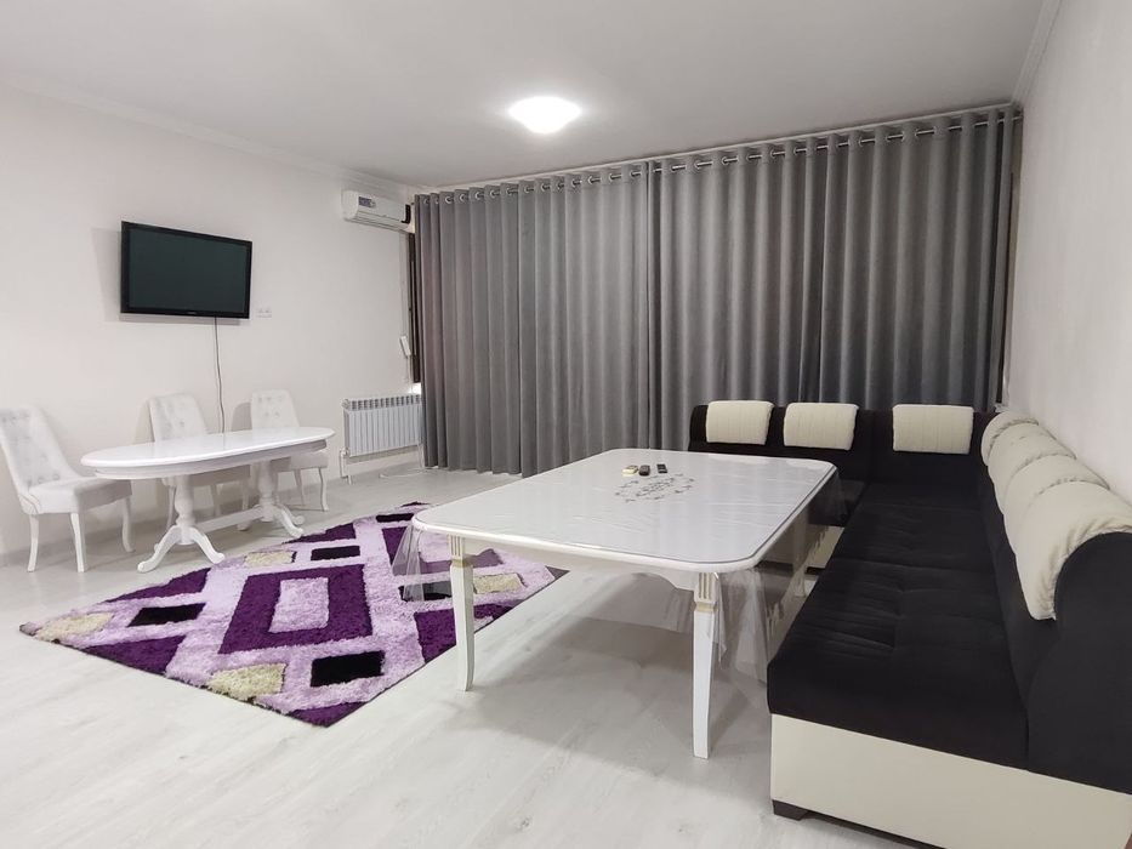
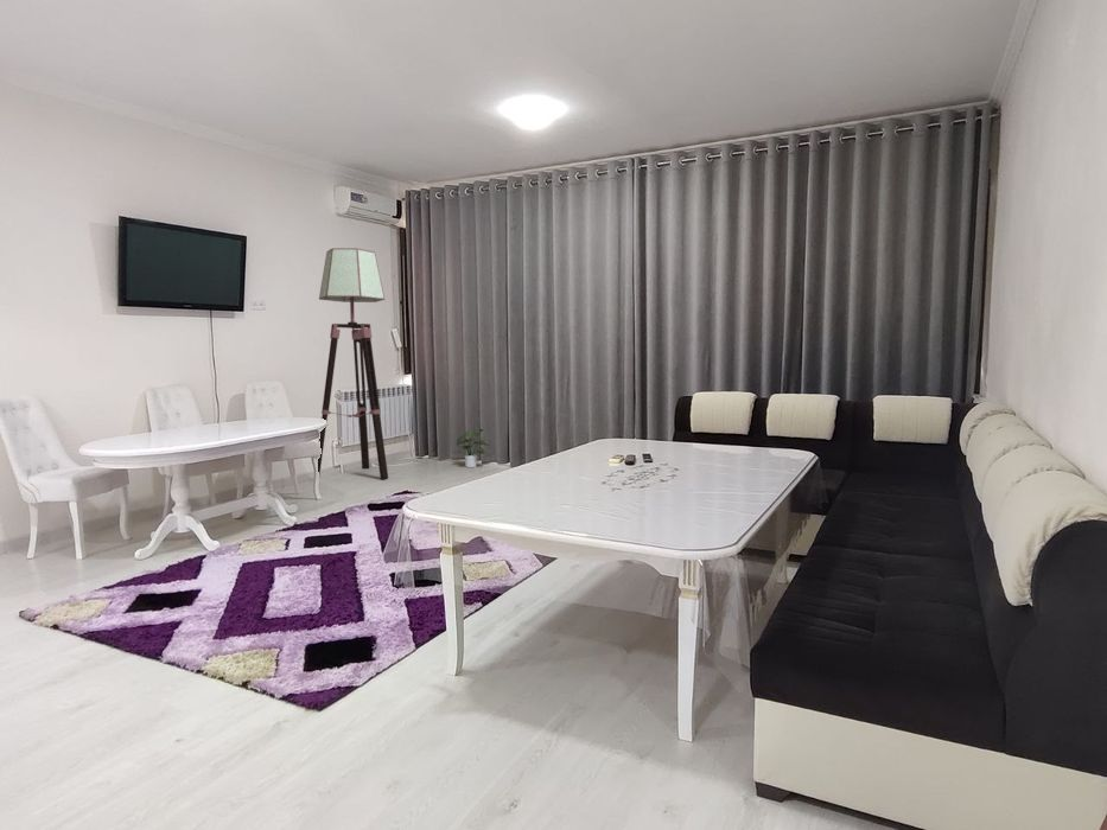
+ floor lamp [318,247,389,480]
+ potted plant [456,428,492,468]
